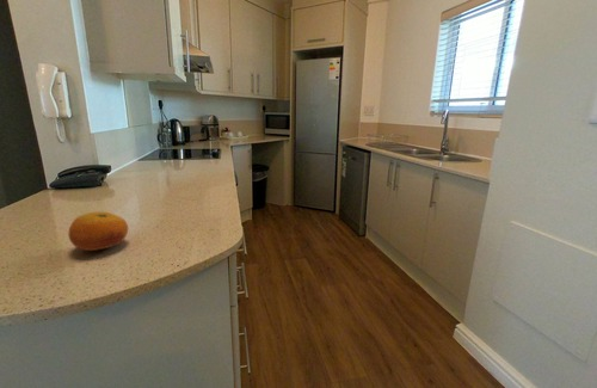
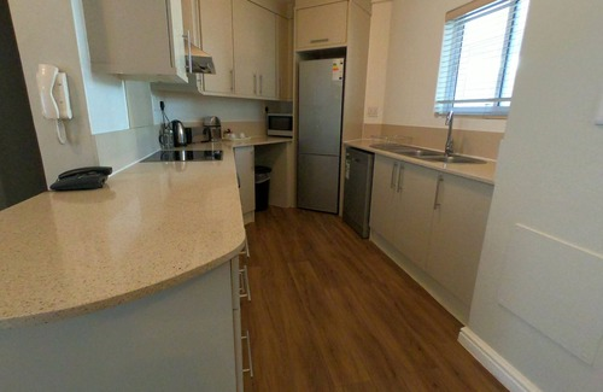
- fruit [68,210,129,252]
